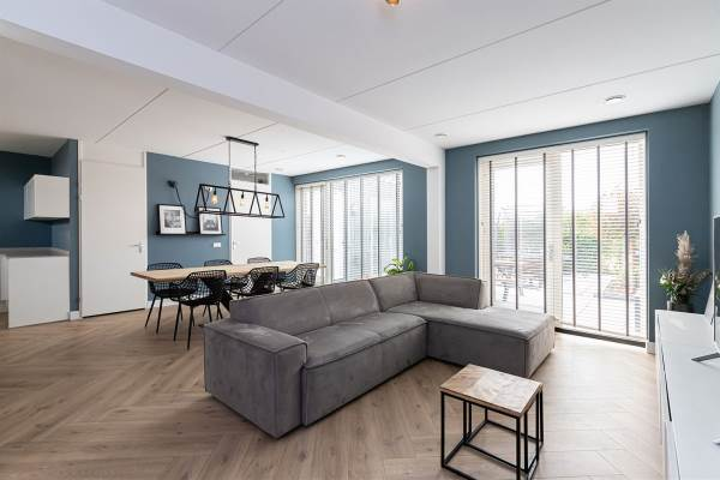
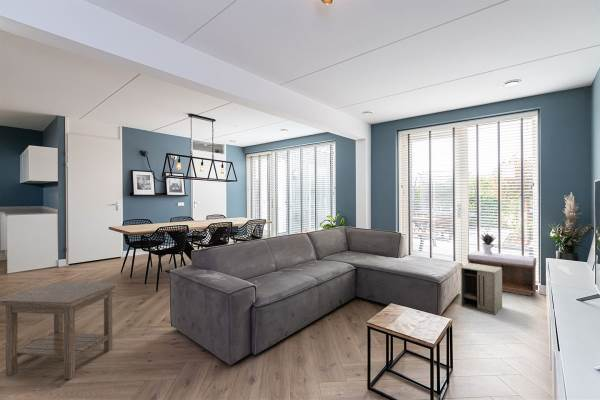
+ side table [0,281,118,380]
+ potted plant [478,232,497,254]
+ speaker [460,263,503,315]
+ bench [467,250,537,297]
